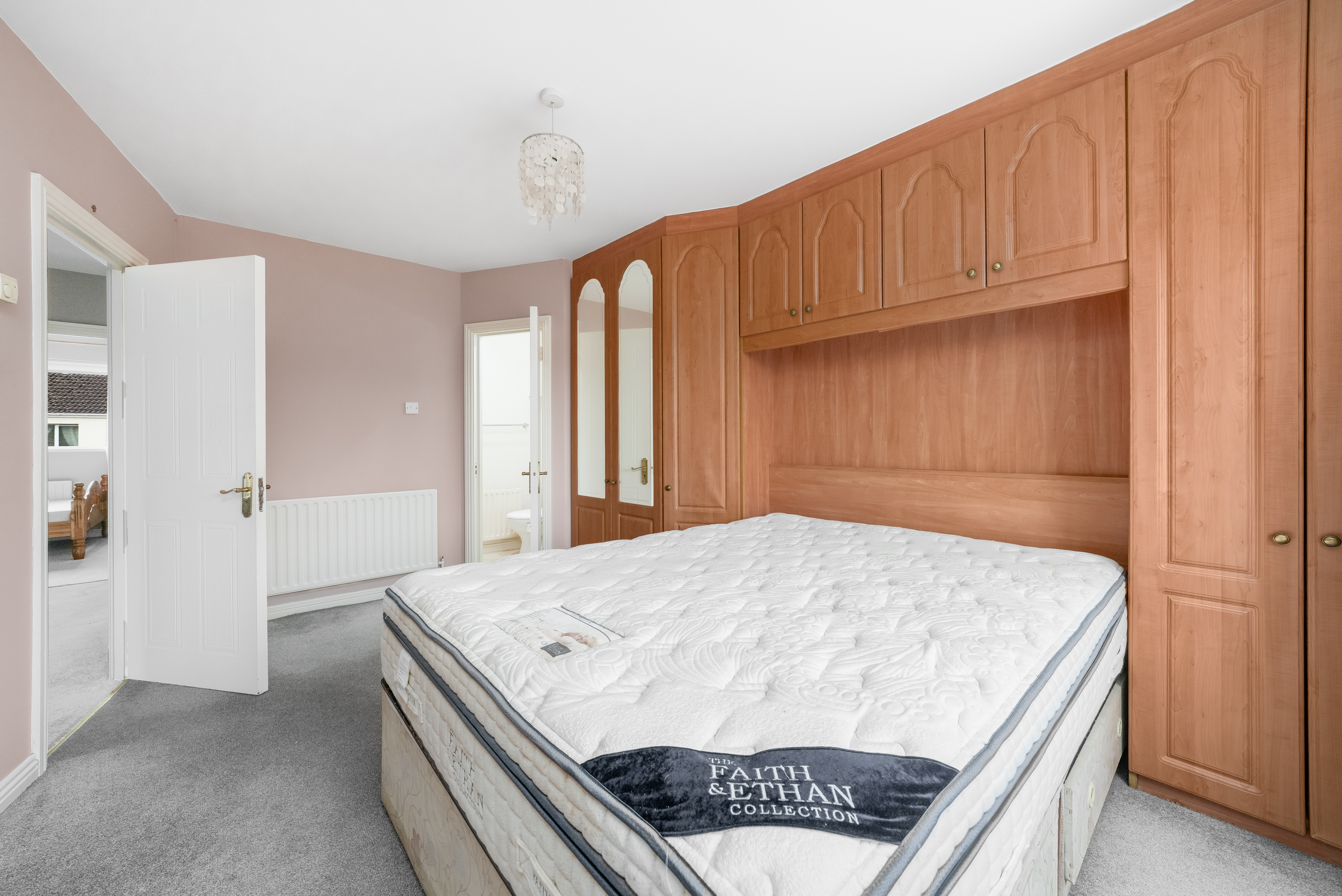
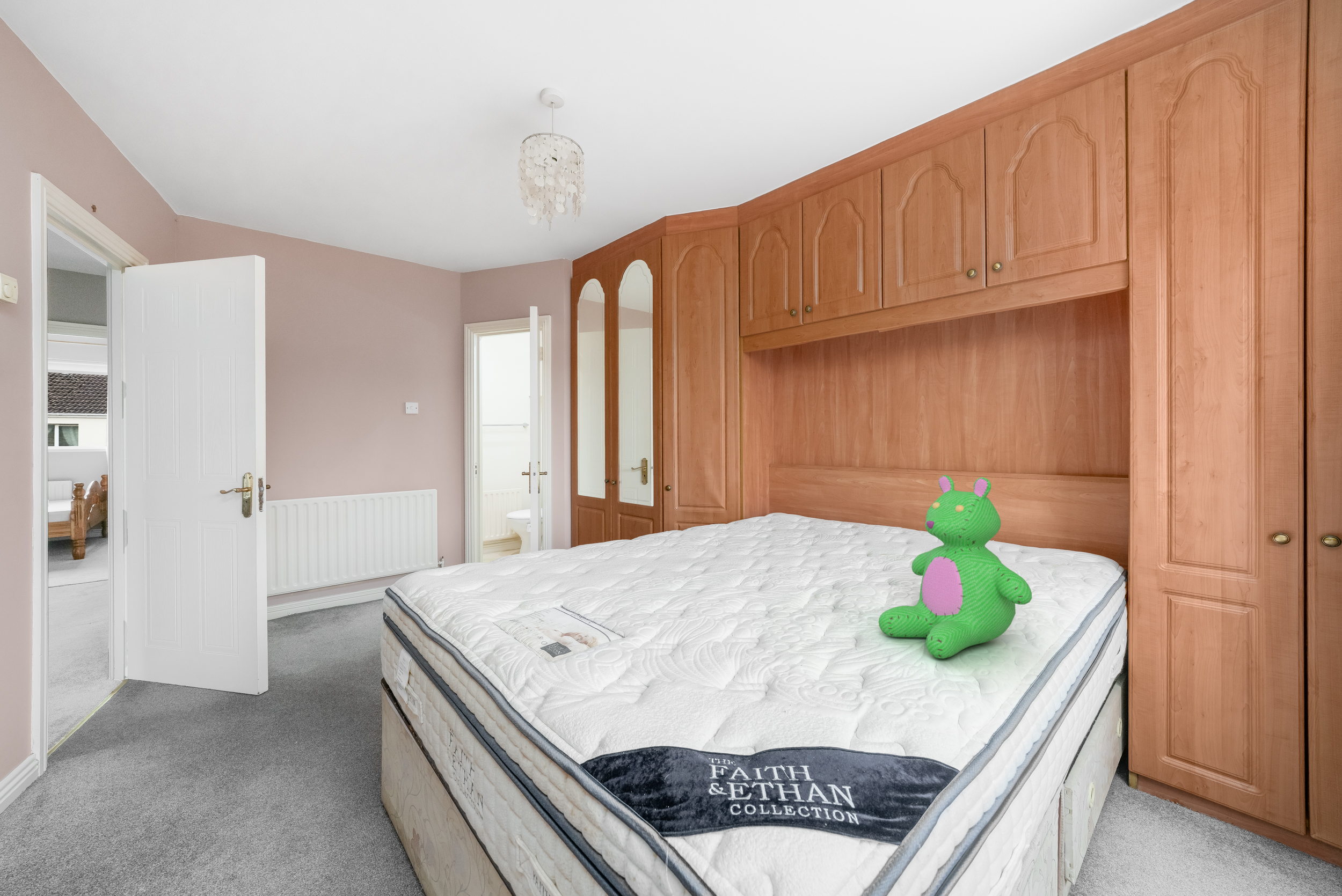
+ teddy bear [878,475,1032,659]
